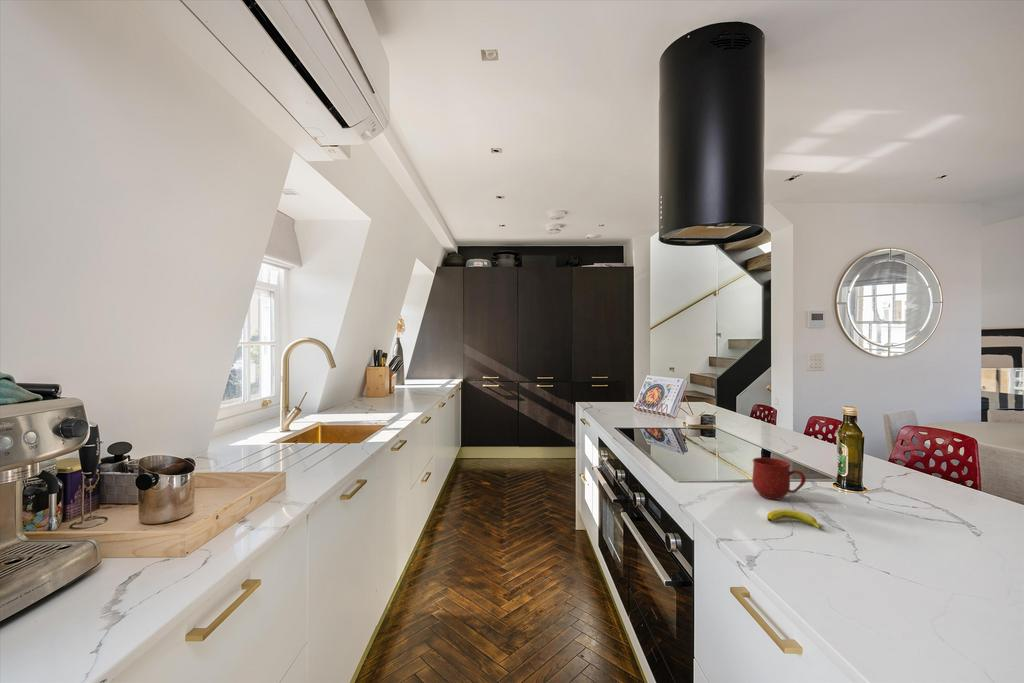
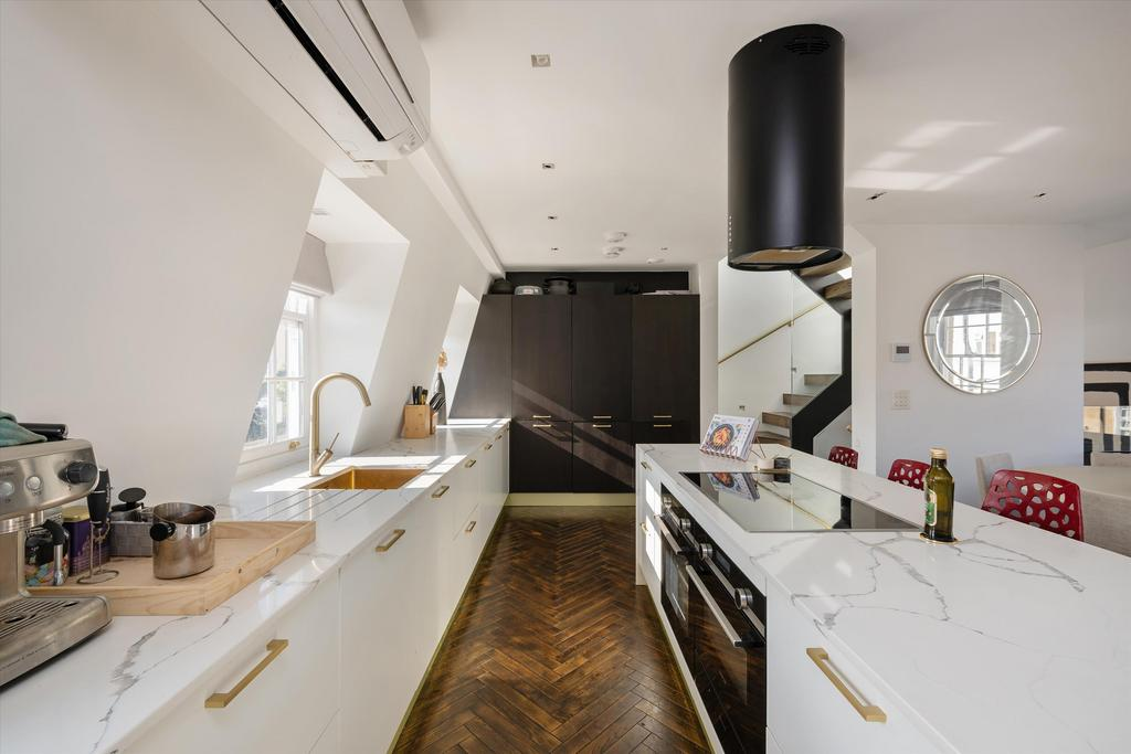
- banana [766,508,823,531]
- mug [751,456,807,500]
